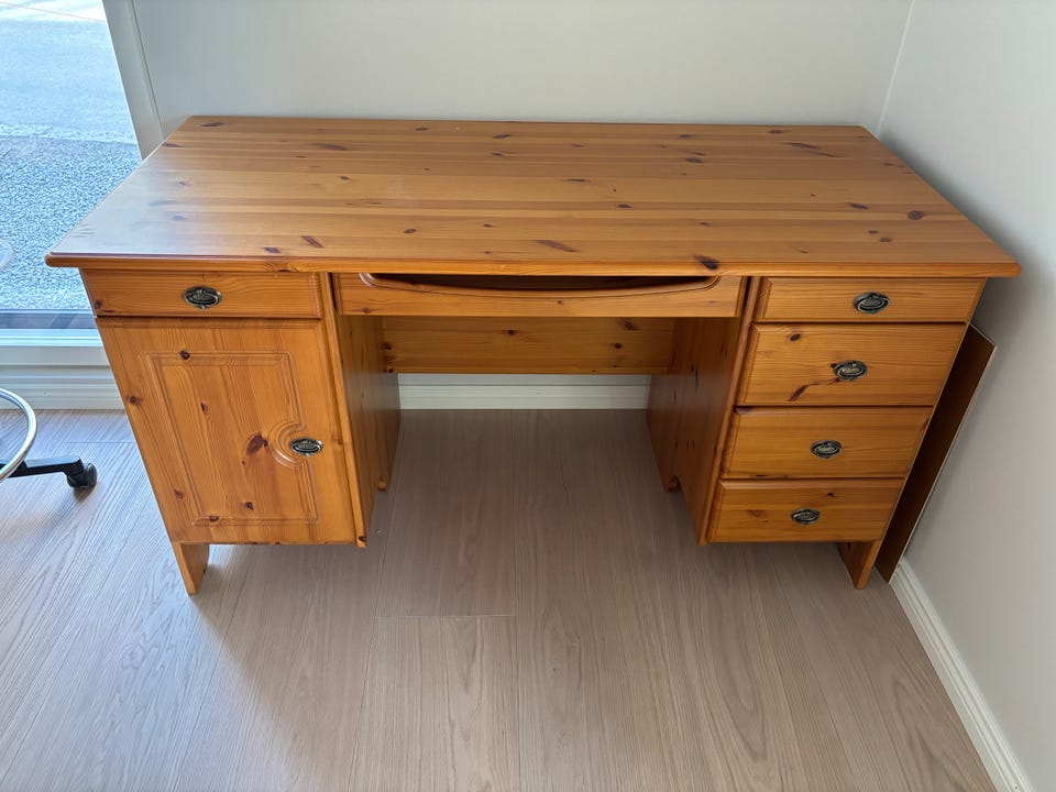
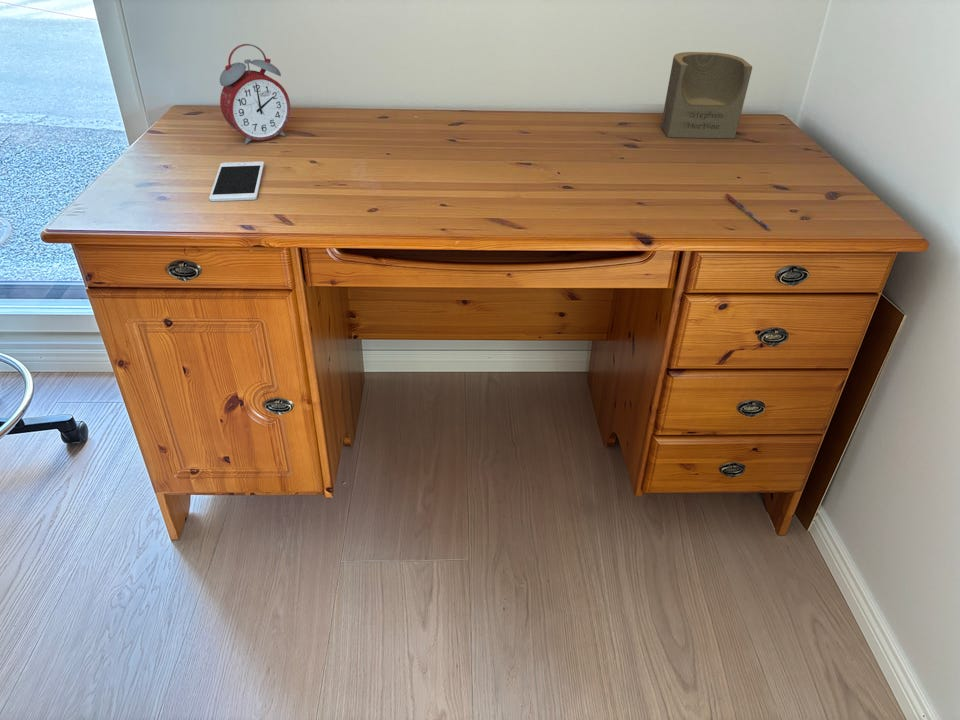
+ pen holder [660,51,753,140]
+ pen [724,192,772,231]
+ alarm clock [219,43,291,145]
+ cell phone [208,160,265,202]
